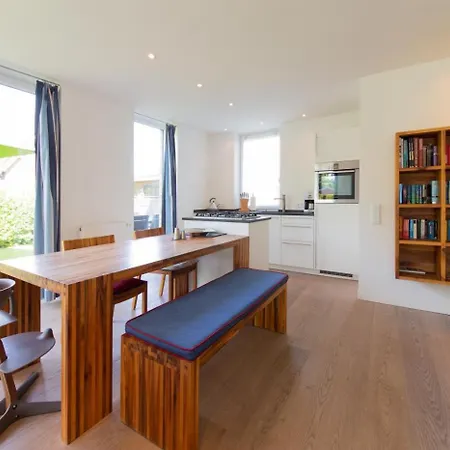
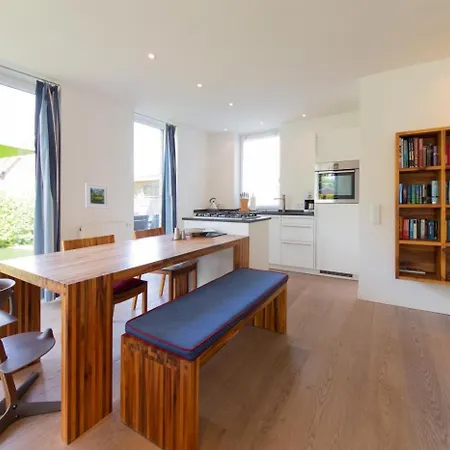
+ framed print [84,182,109,210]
